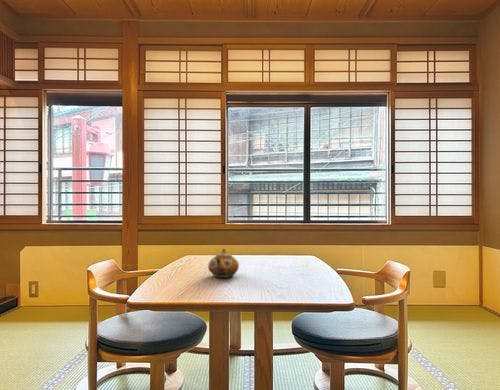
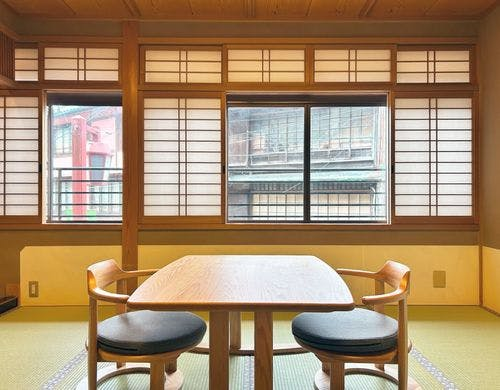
- teapot [207,248,240,279]
